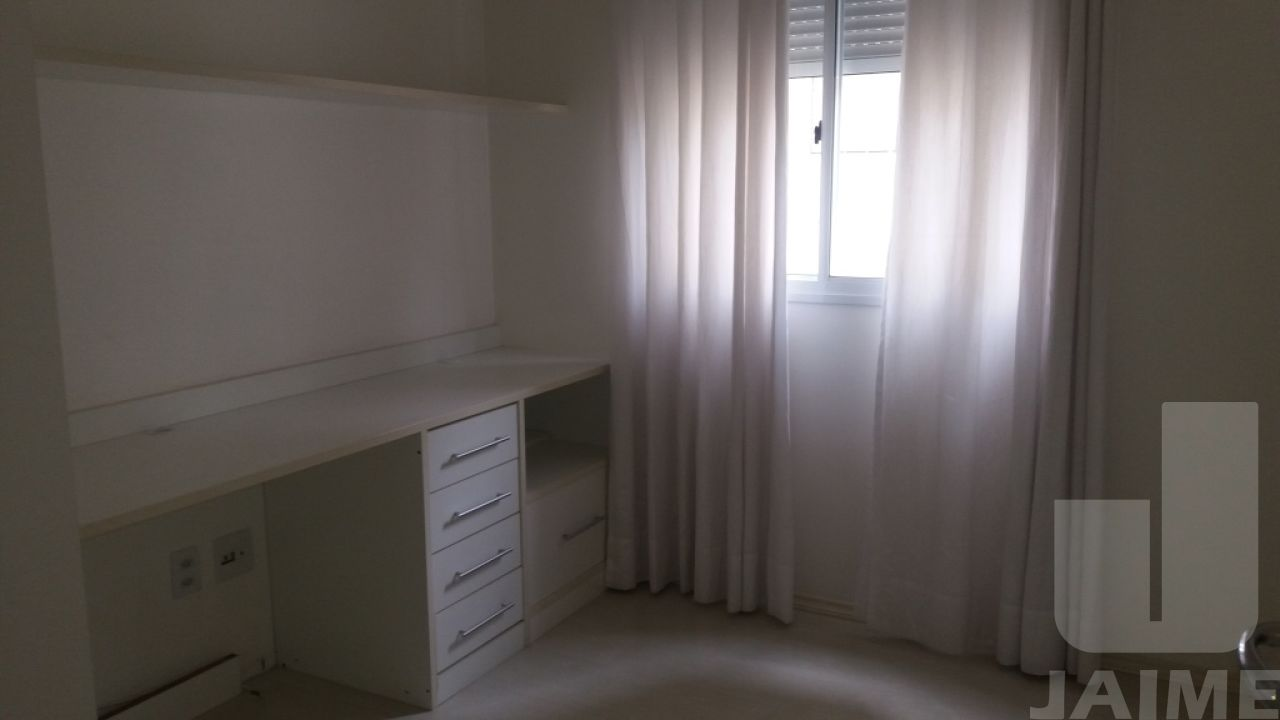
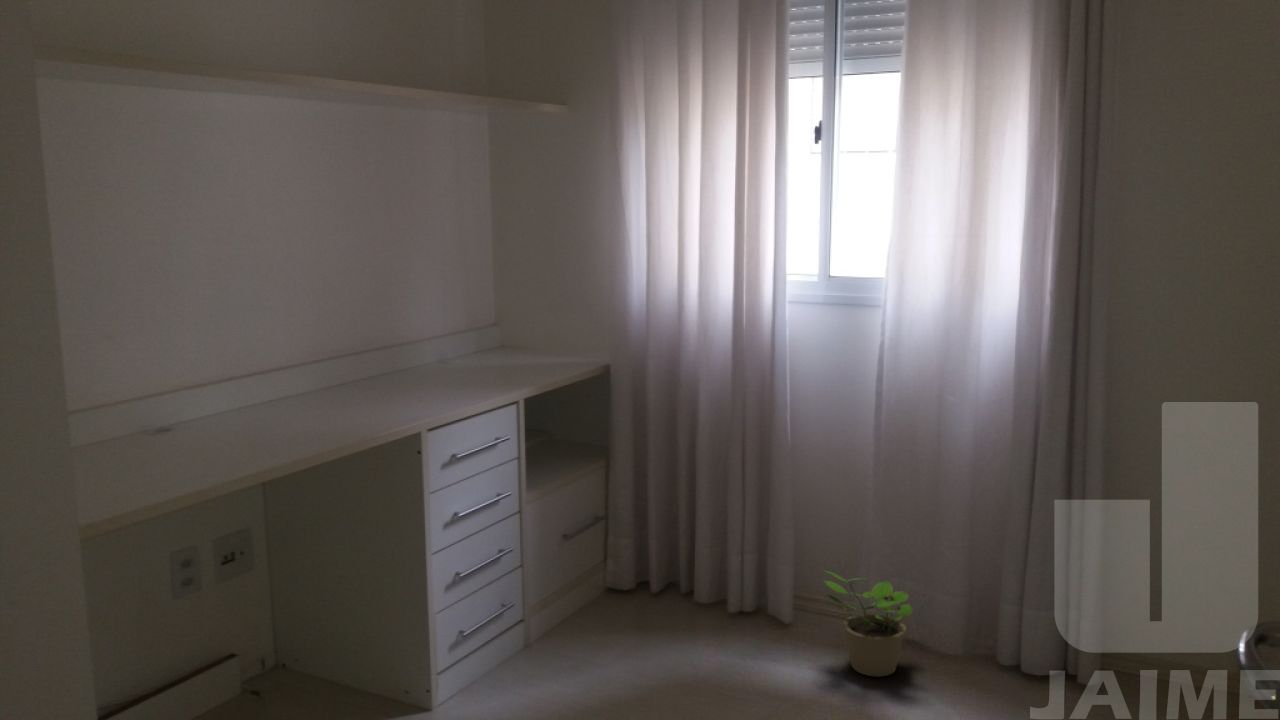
+ potted plant [822,569,915,678]
